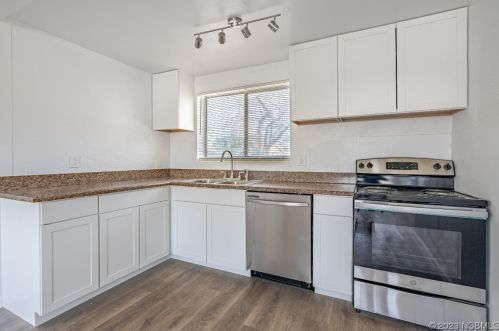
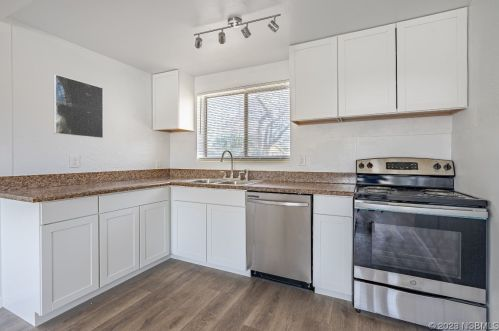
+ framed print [53,73,104,139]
